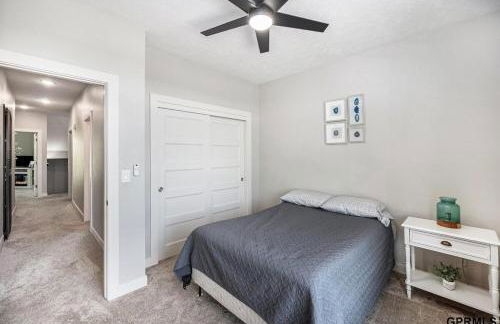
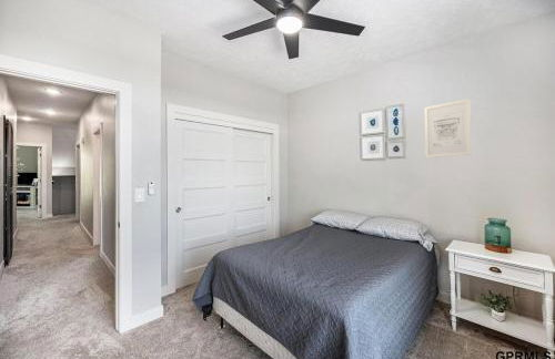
+ wall art [423,98,472,160]
